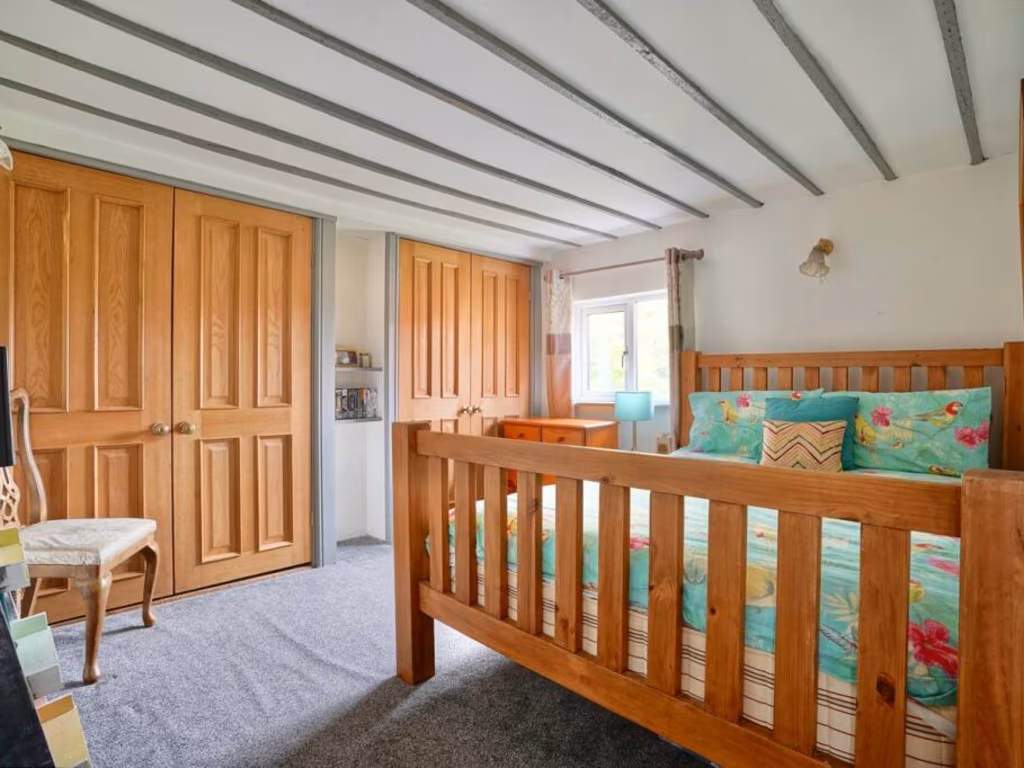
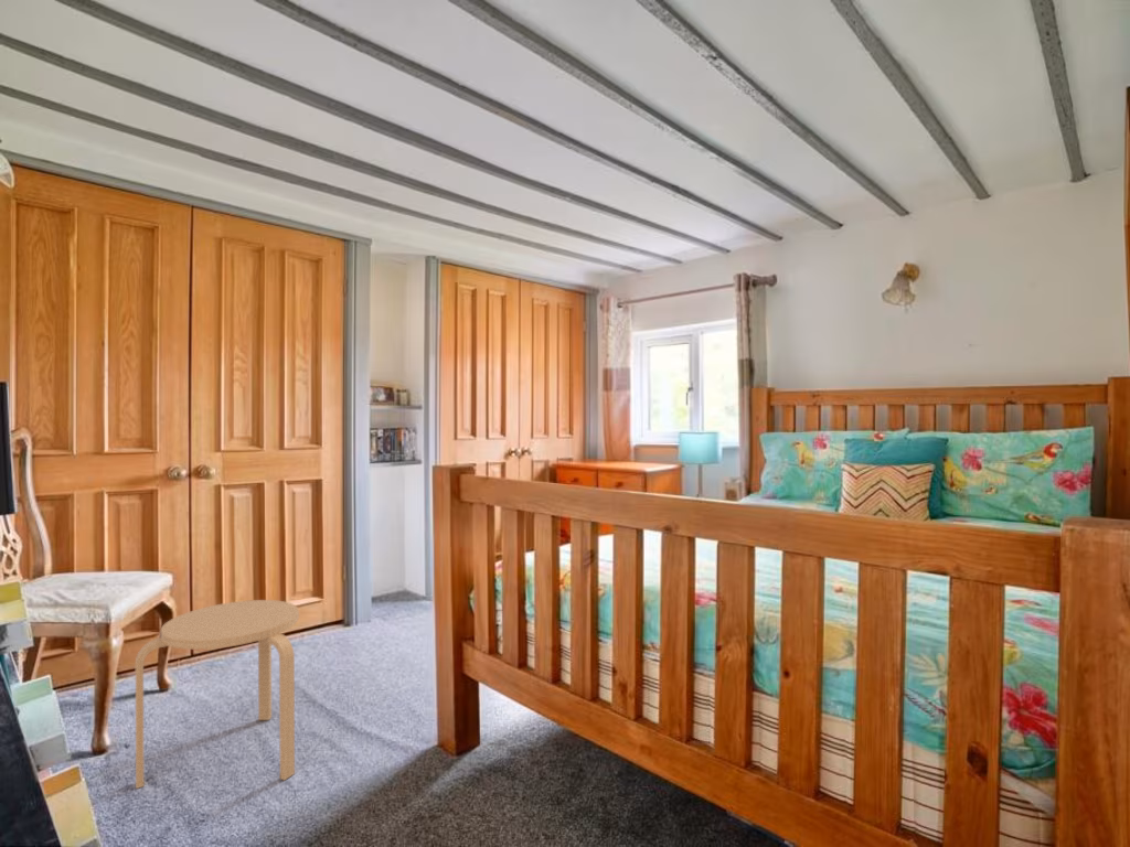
+ stool [135,599,300,790]
